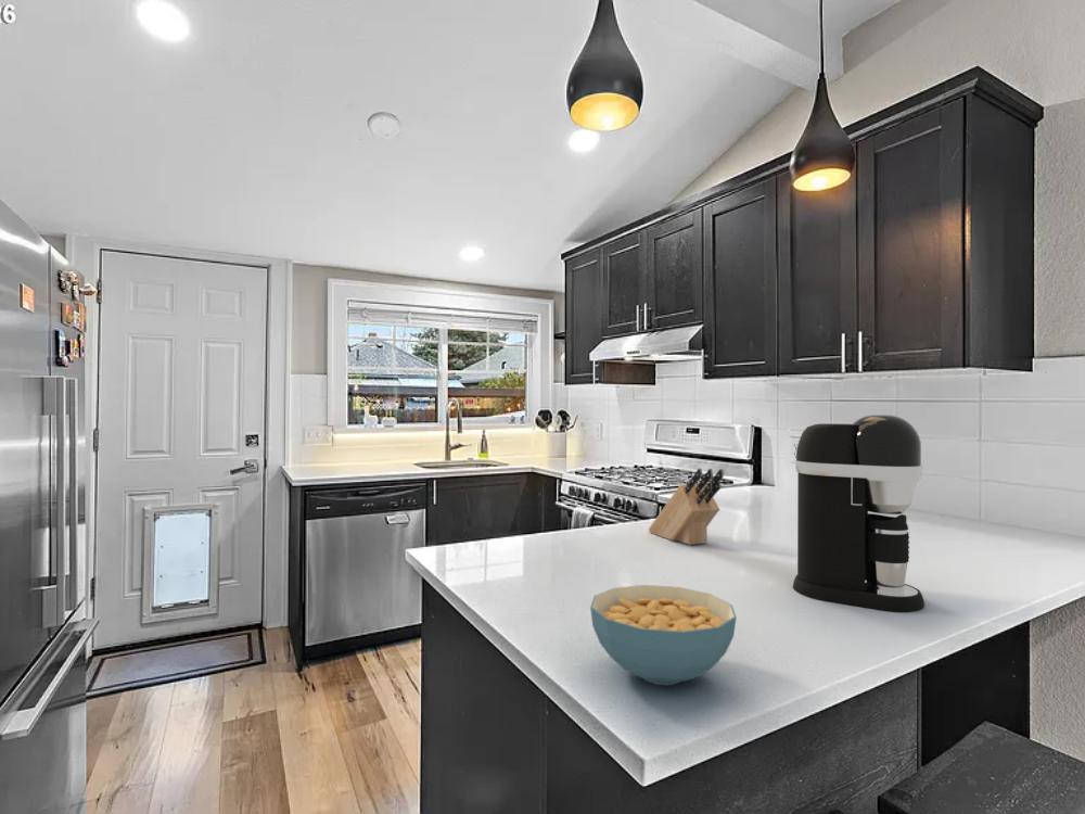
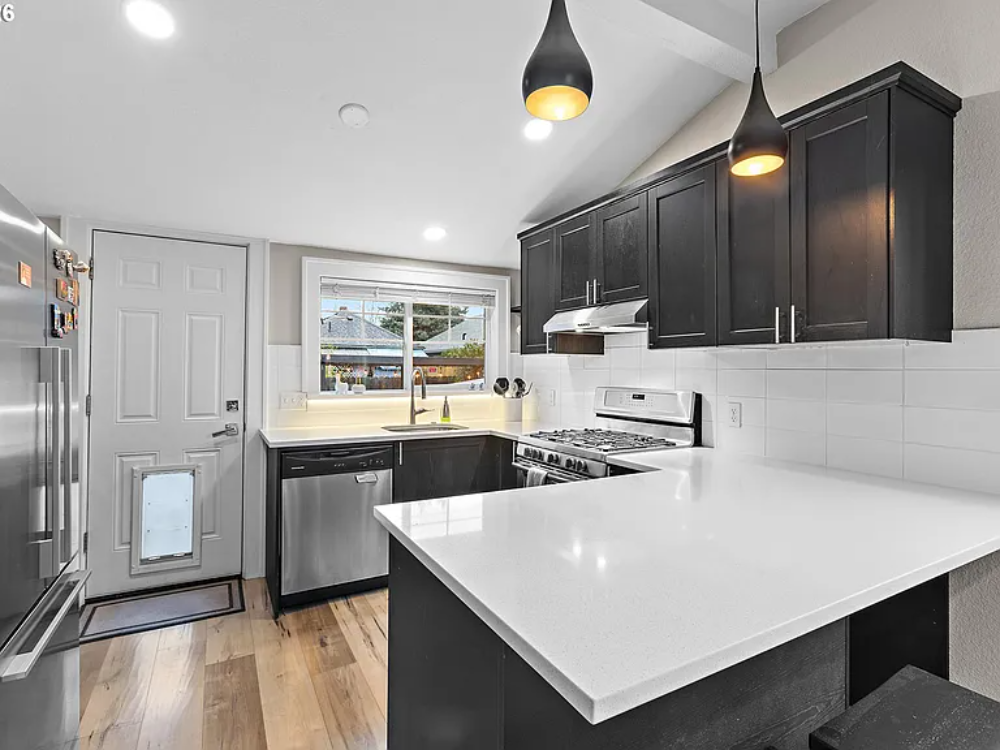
- cereal bowl [589,584,738,686]
- knife block [648,468,725,546]
- coffee maker [792,414,926,613]
